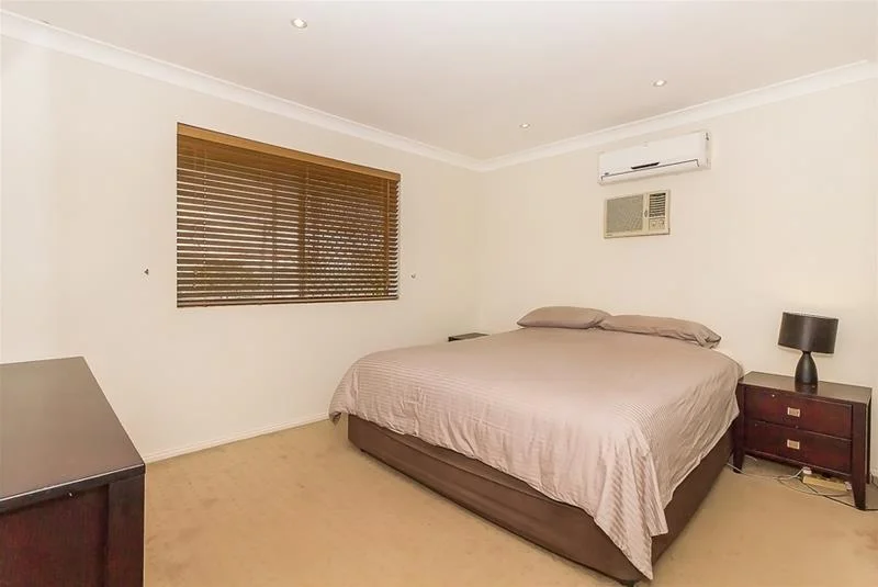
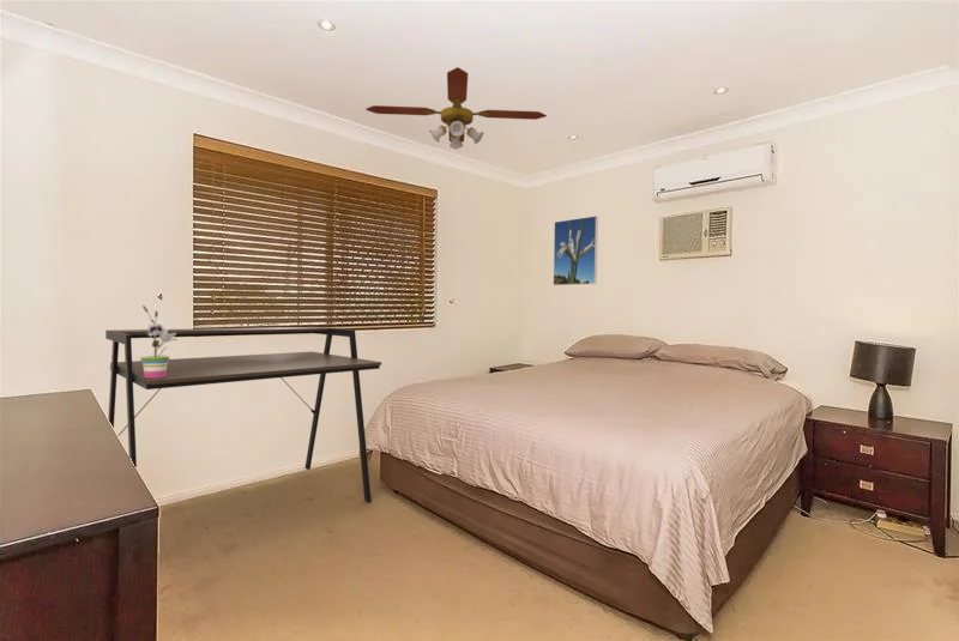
+ potted plant [140,304,179,377]
+ desk [104,326,382,503]
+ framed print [553,214,599,286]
+ ceiling fan [364,66,548,151]
